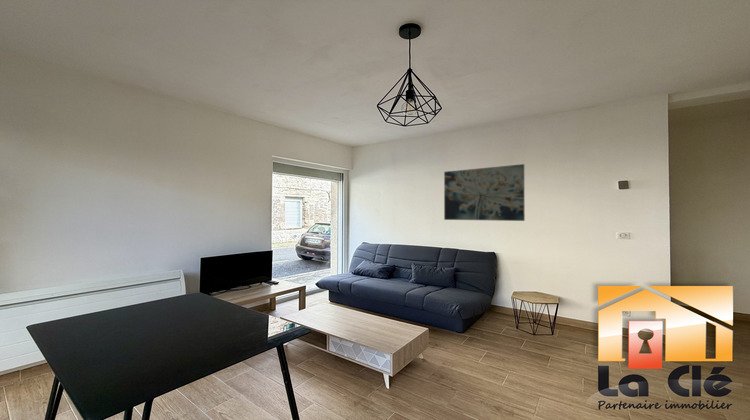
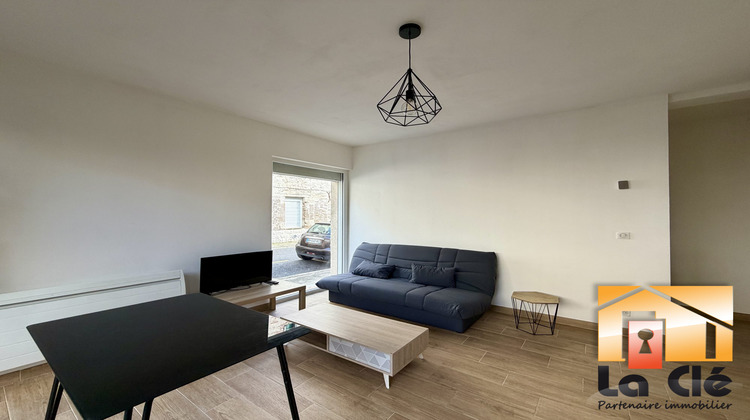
- wall art [443,163,526,222]
